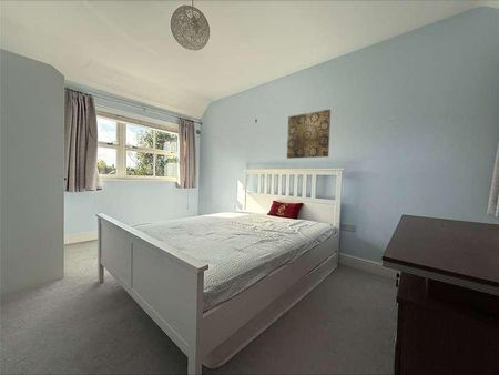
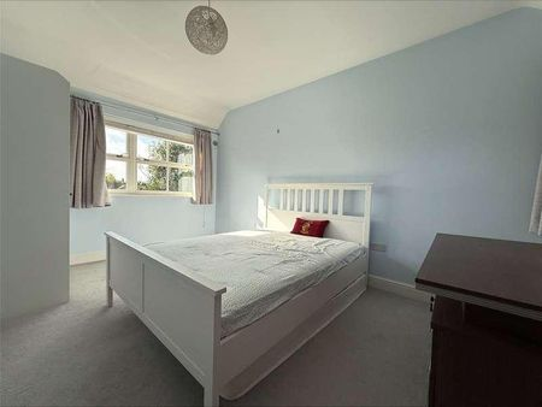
- wall art [286,109,332,160]
